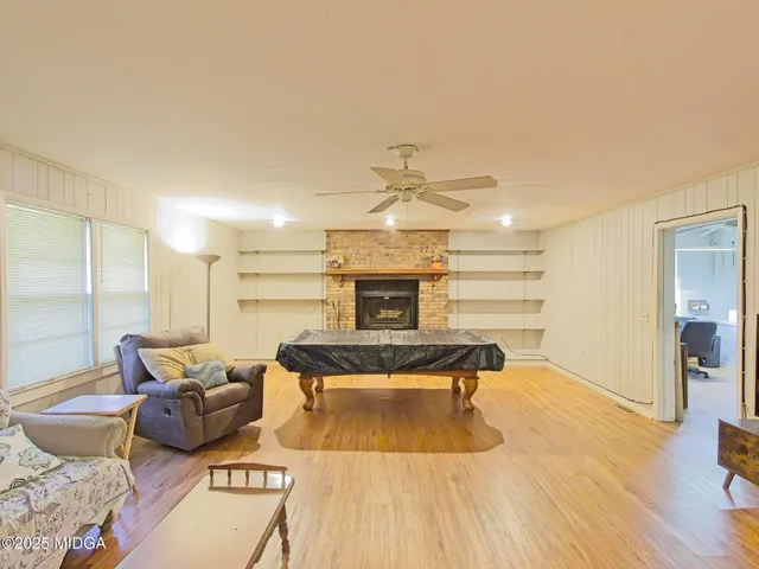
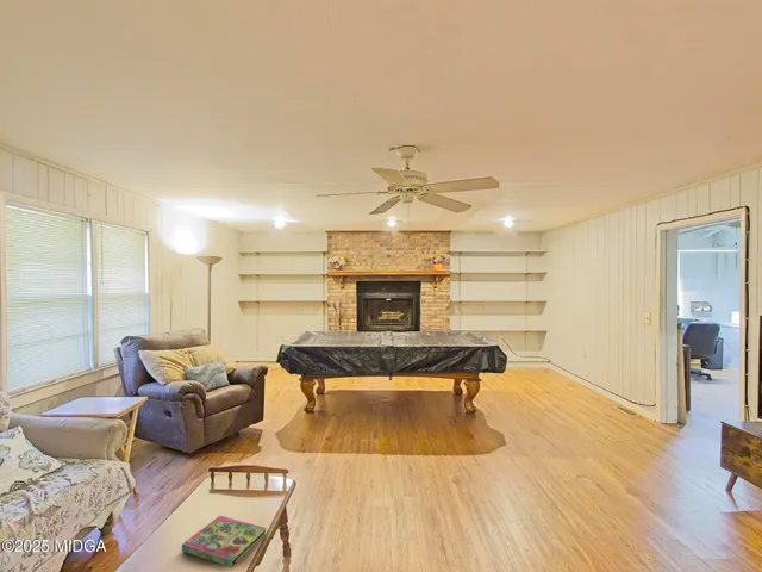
+ book [181,515,268,568]
